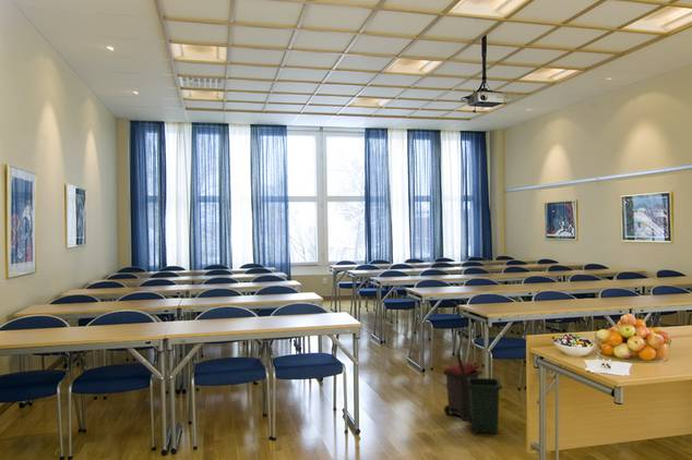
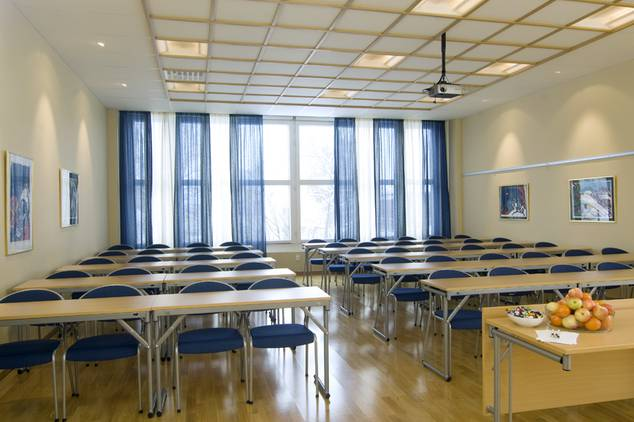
- trash bin [442,347,503,435]
